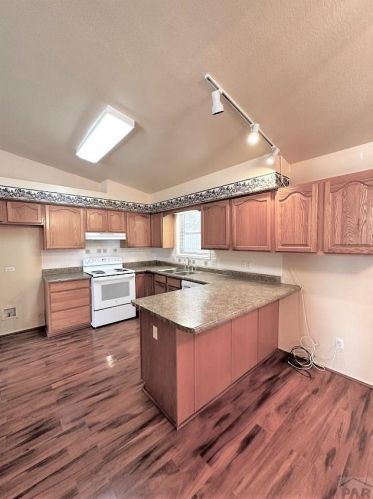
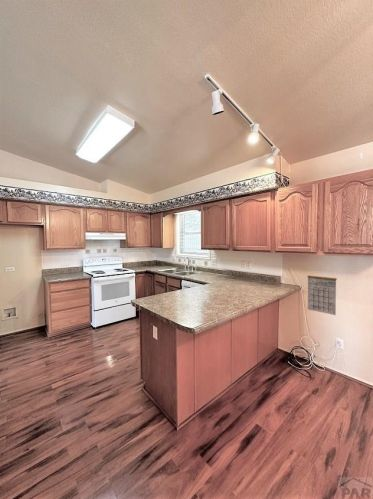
+ calendar [306,267,338,316]
